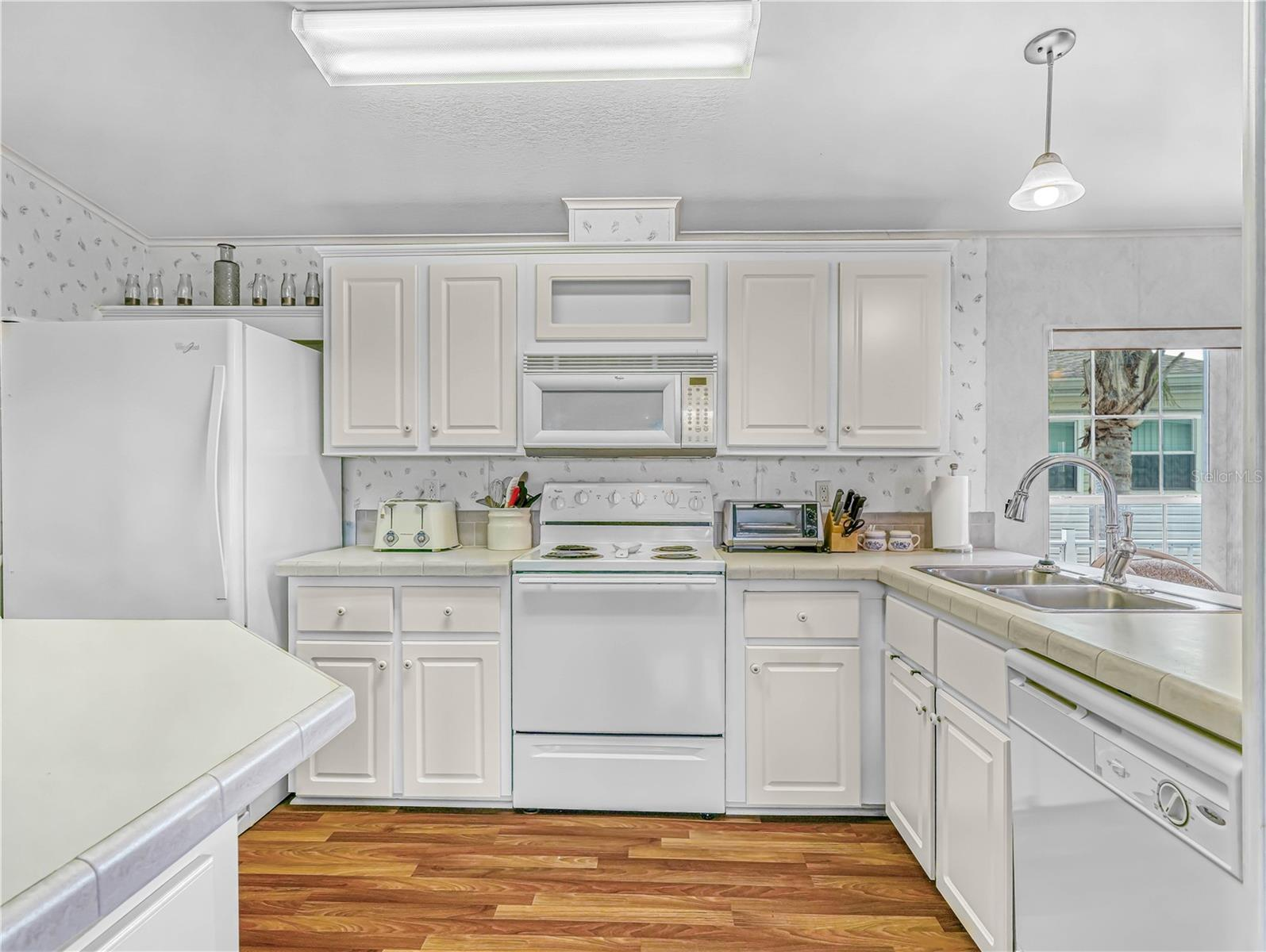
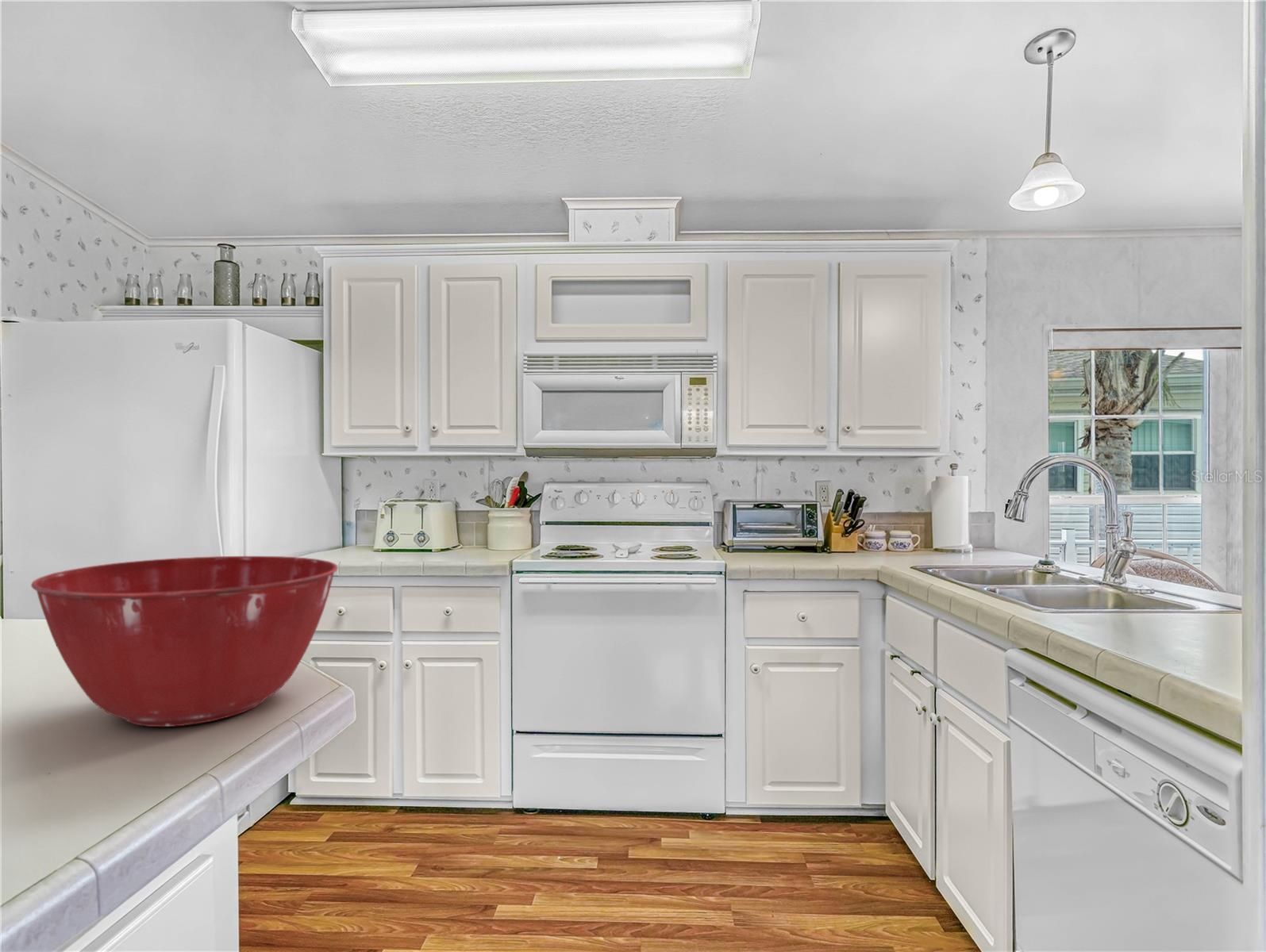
+ mixing bowl [30,555,338,727]
